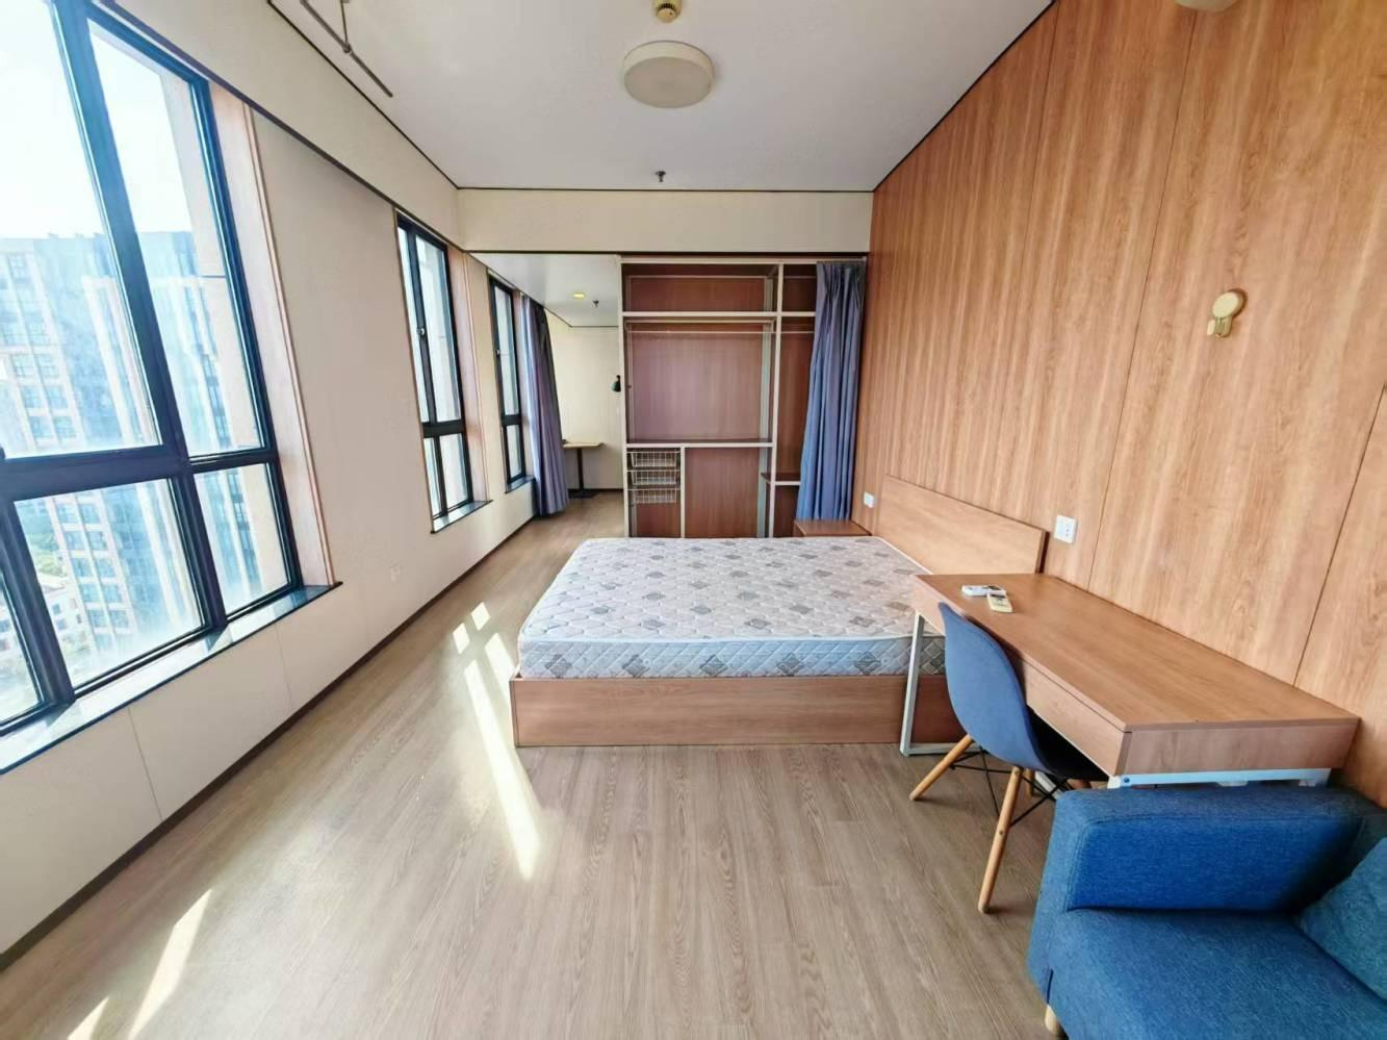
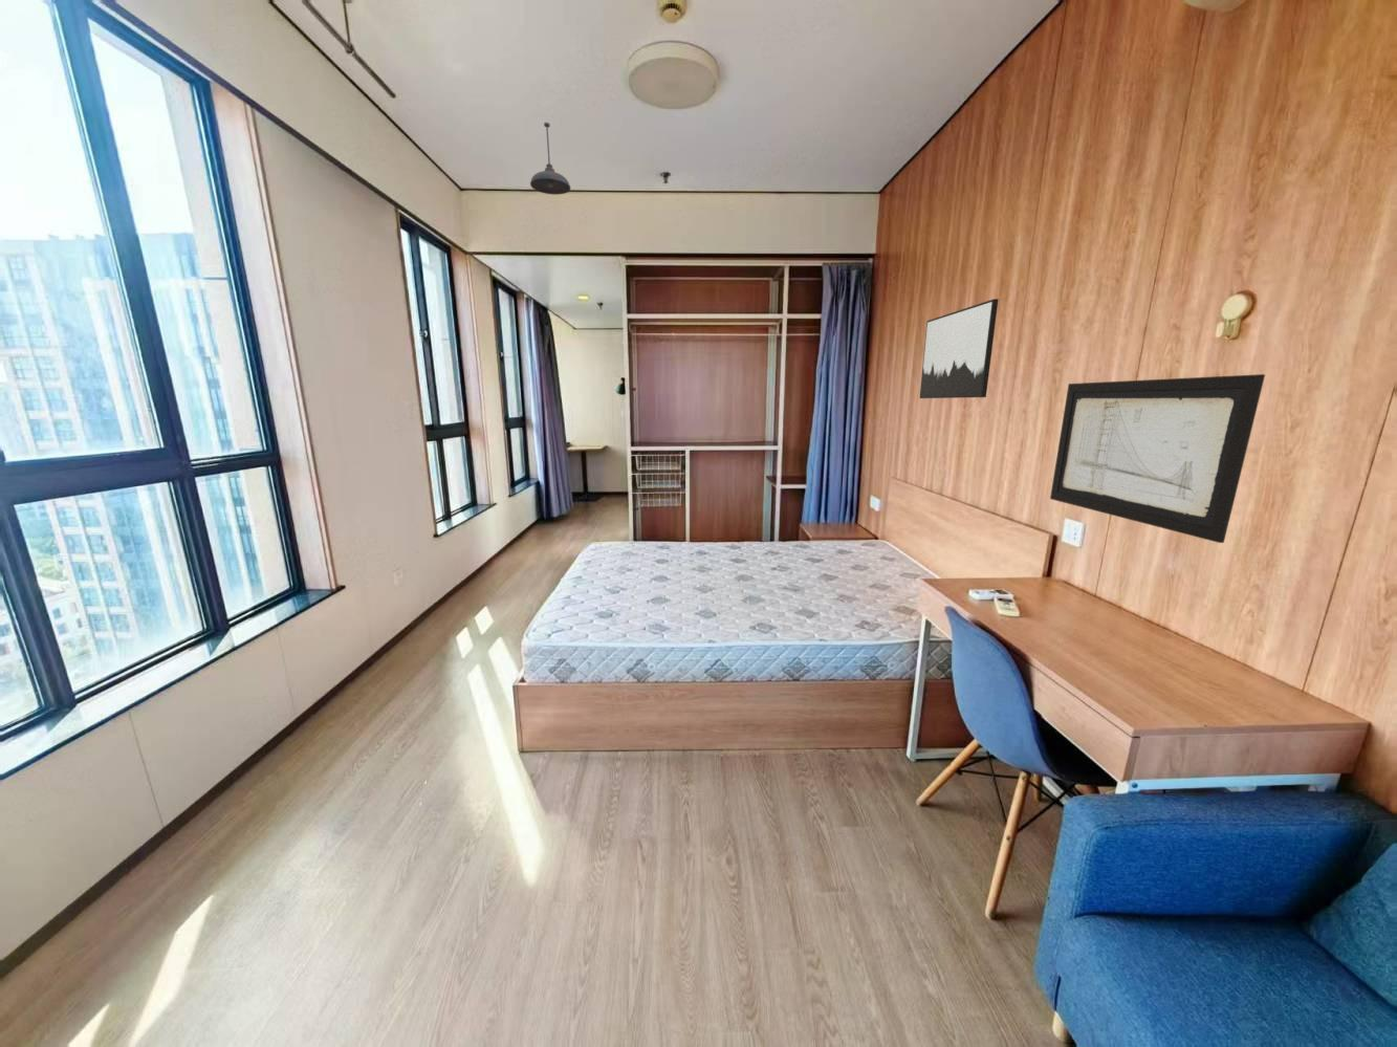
+ pendant light [529,122,571,196]
+ wall art [1049,373,1266,544]
+ wall art [920,298,1000,399]
